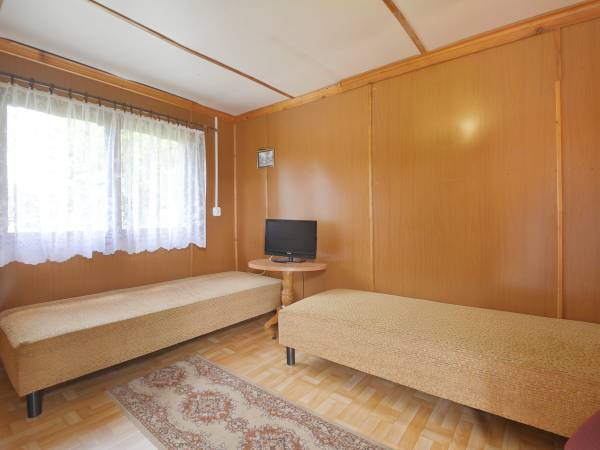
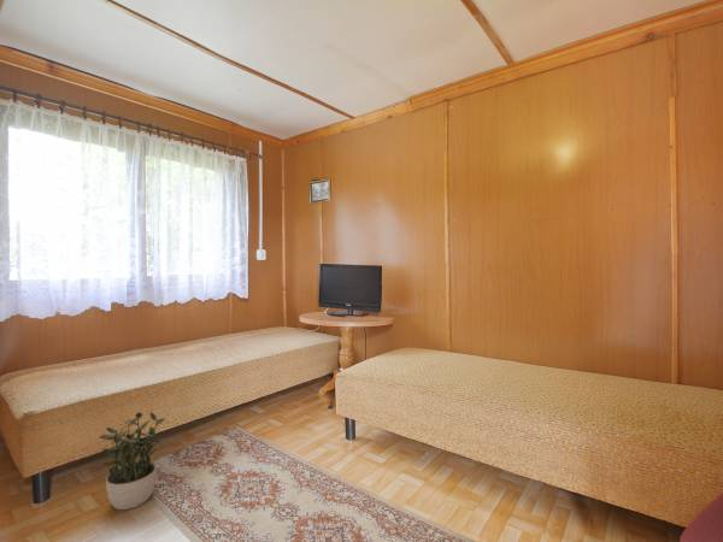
+ potted plant [98,411,166,511]
